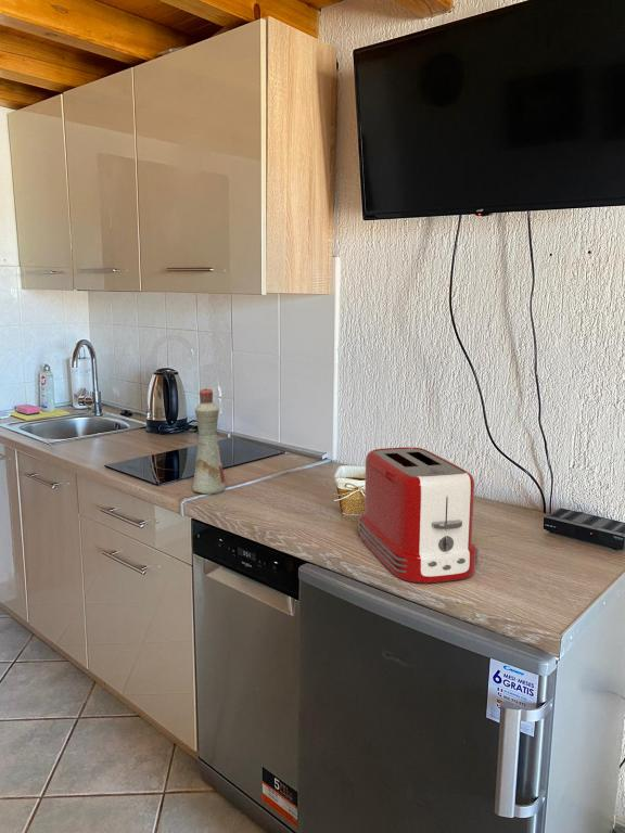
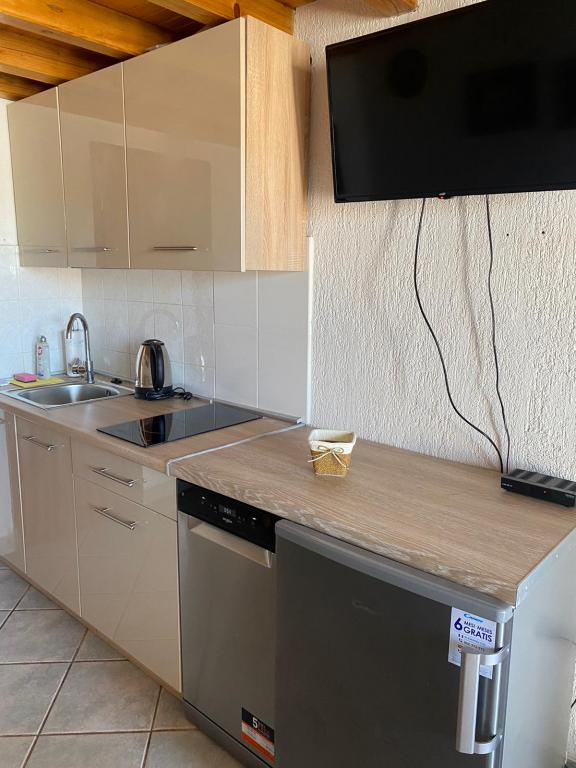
- bottle [192,387,227,496]
- toaster [357,446,480,584]
